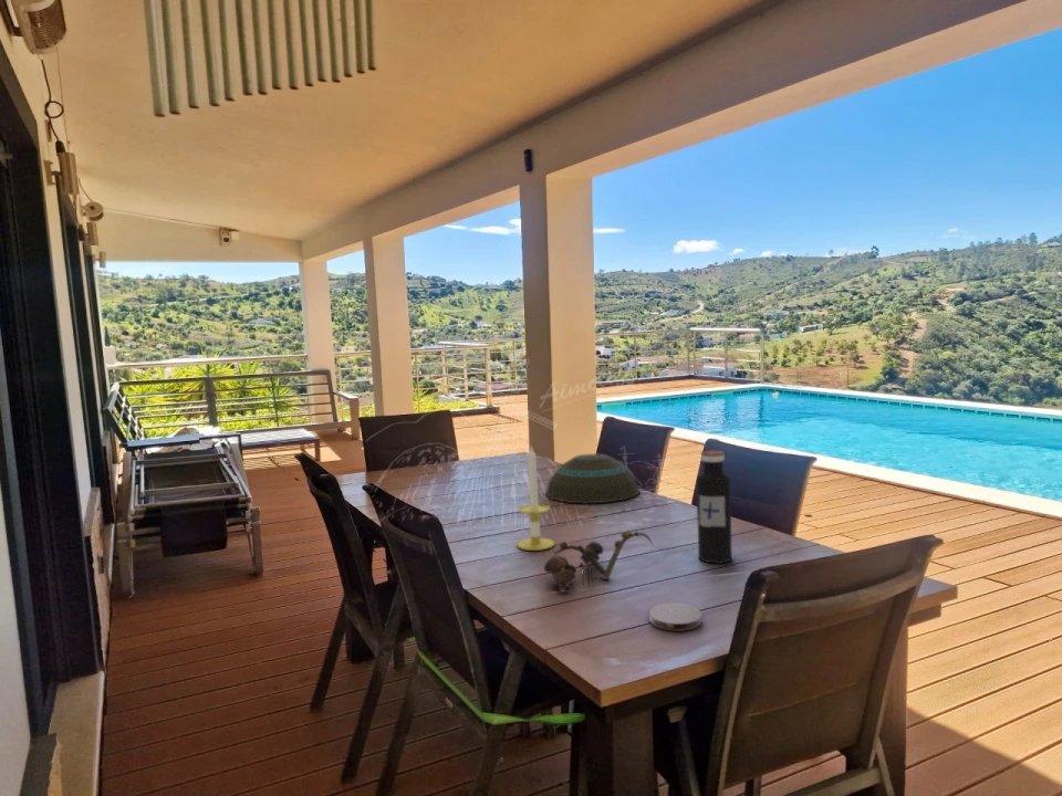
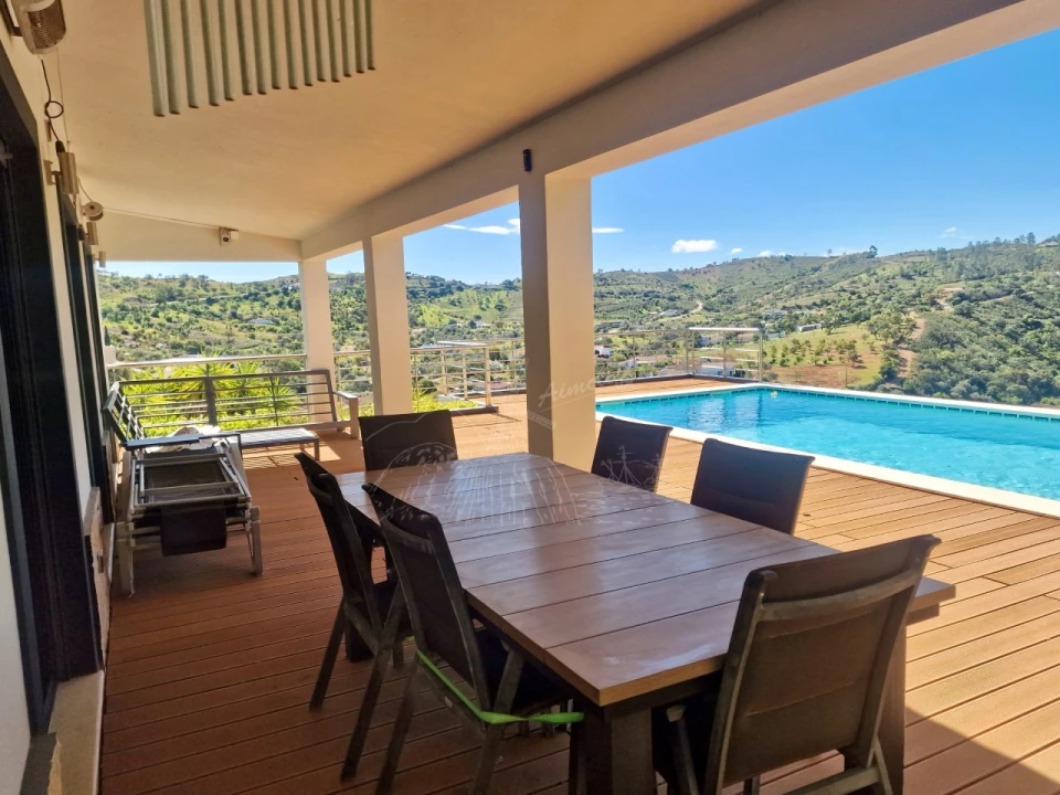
- plant [543,530,655,593]
- water bottle [696,450,733,565]
- candle [517,446,555,552]
- bowl [544,453,642,504]
- coaster [648,603,702,632]
